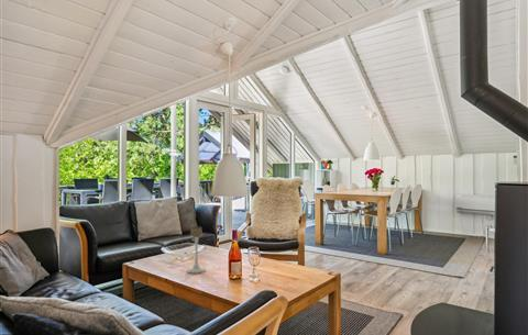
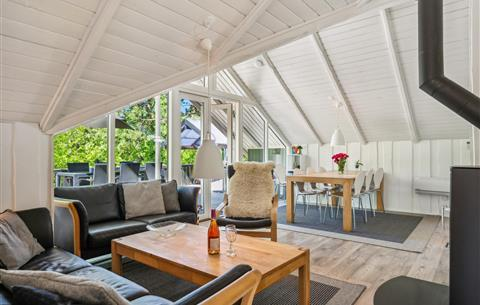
- candle holder [186,225,207,275]
